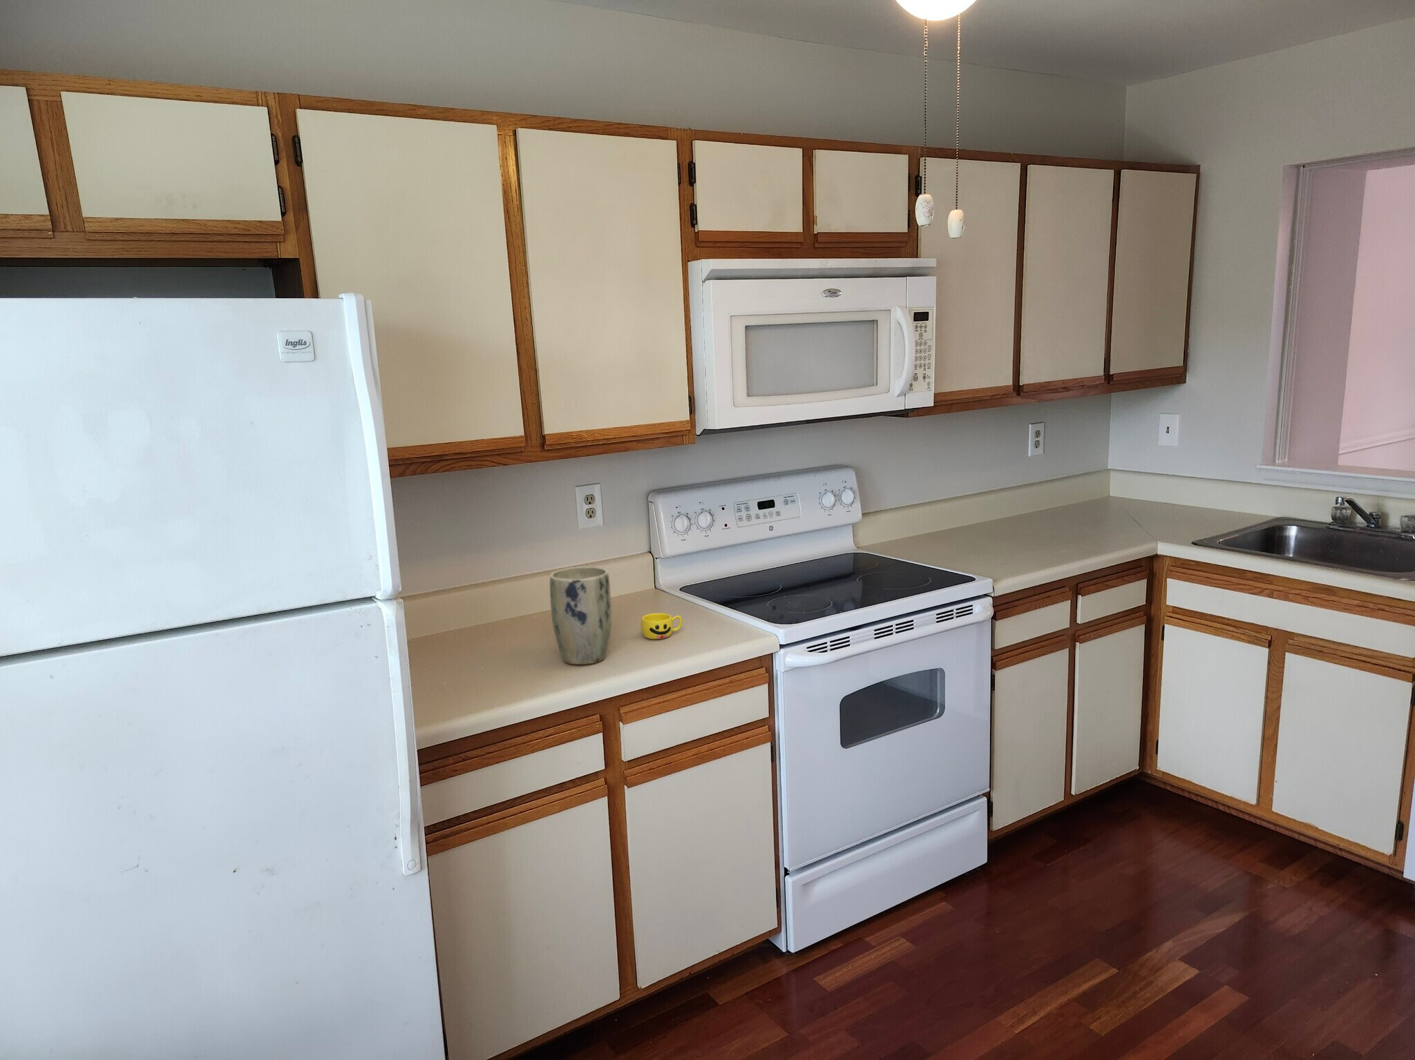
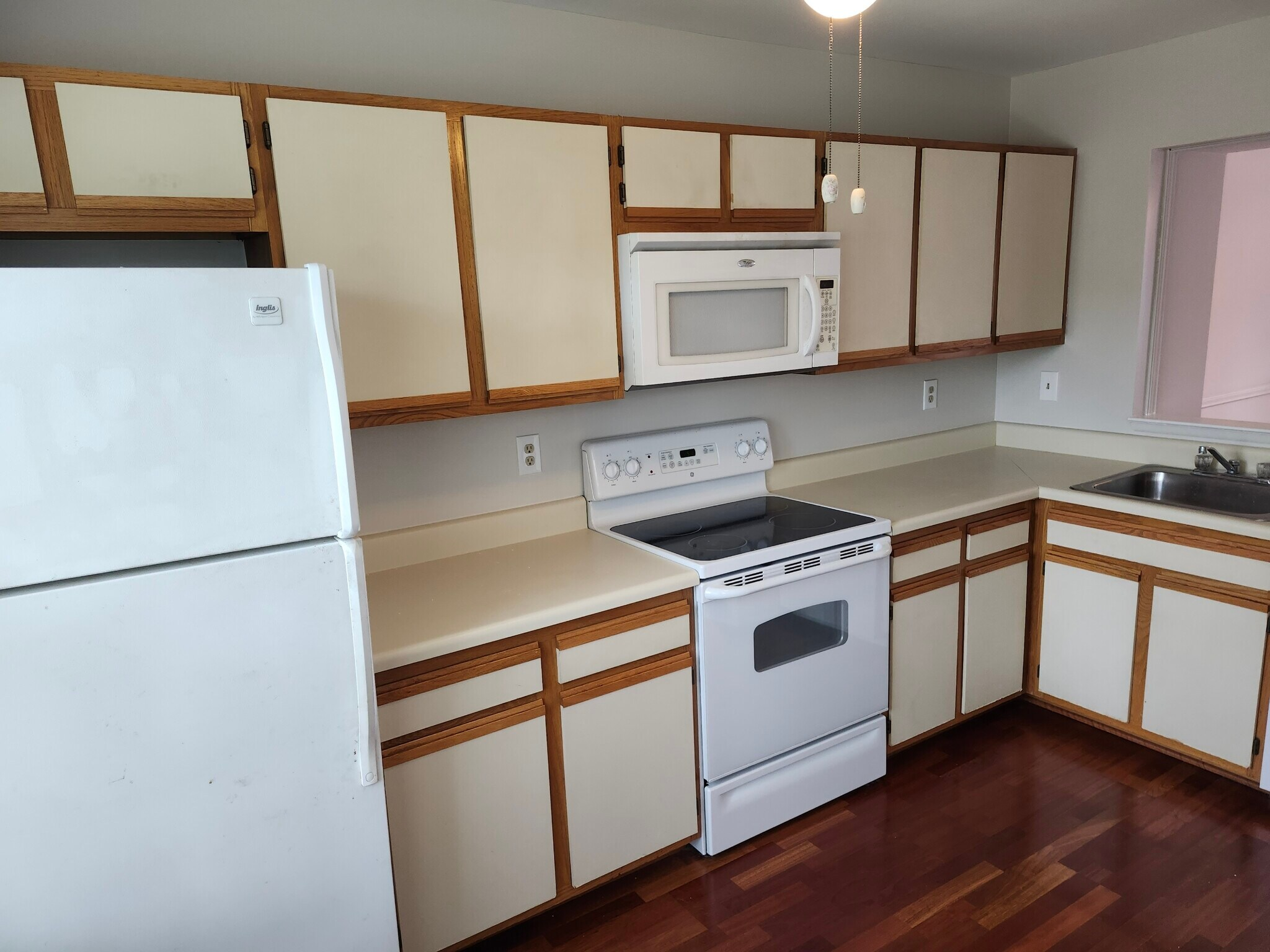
- plant pot [549,566,612,665]
- cup [641,612,683,640]
